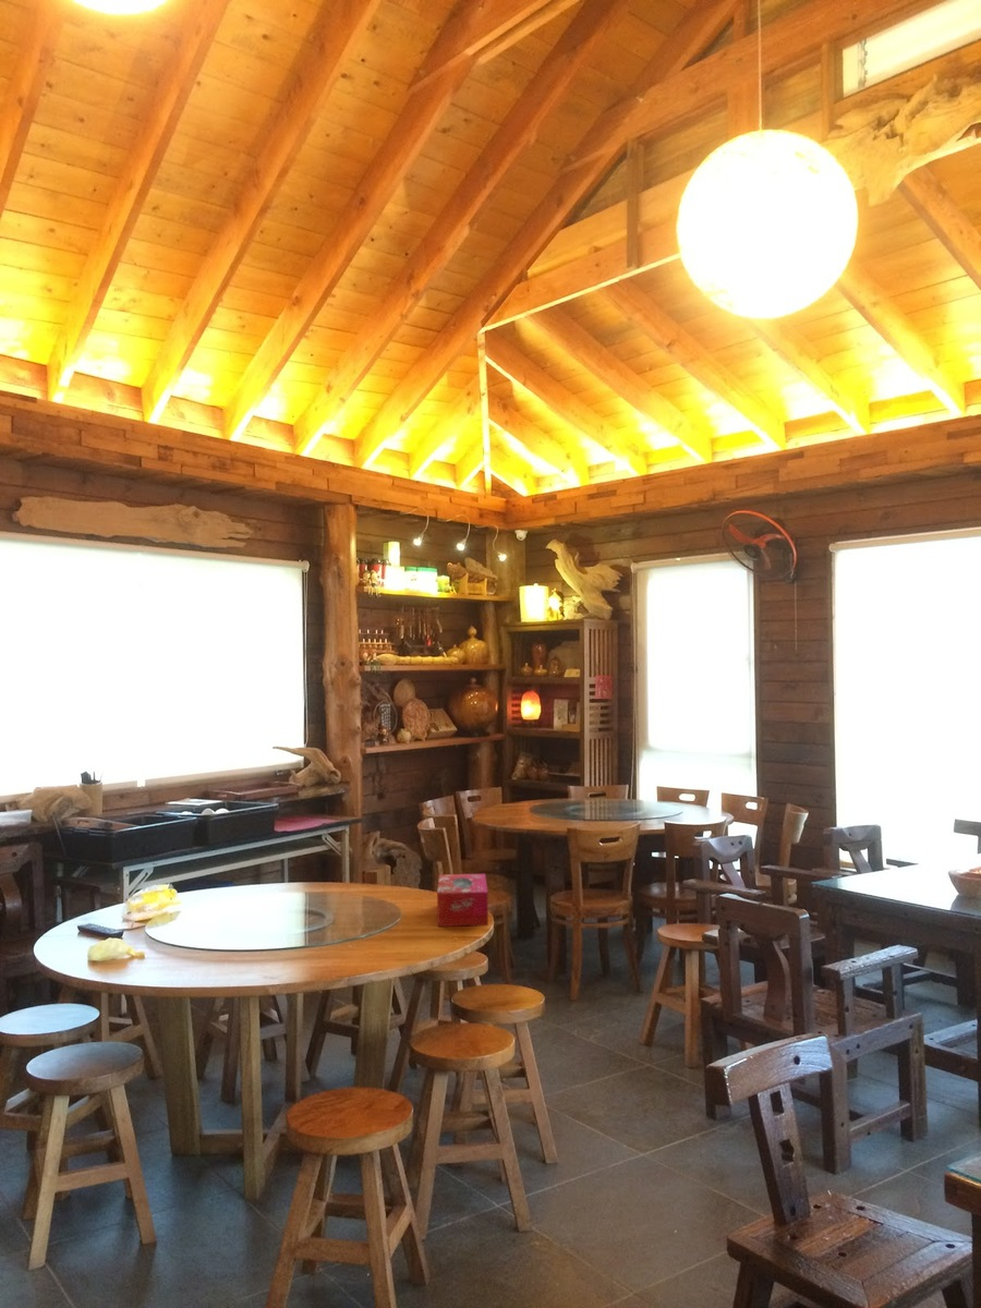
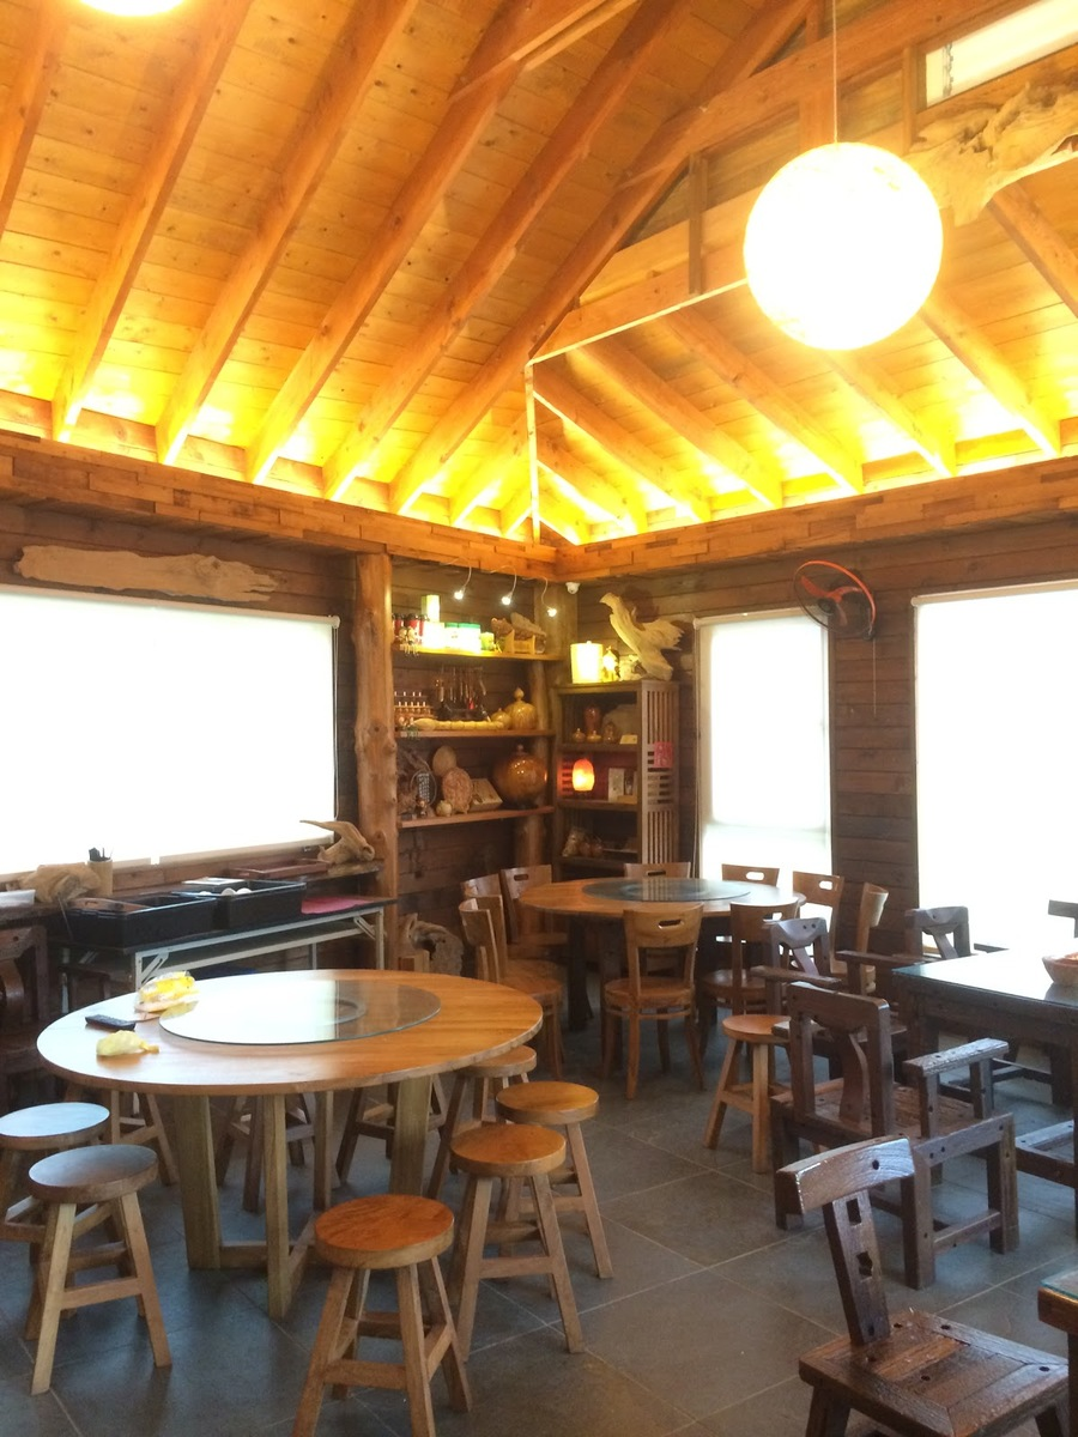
- tissue box [436,873,489,928]
